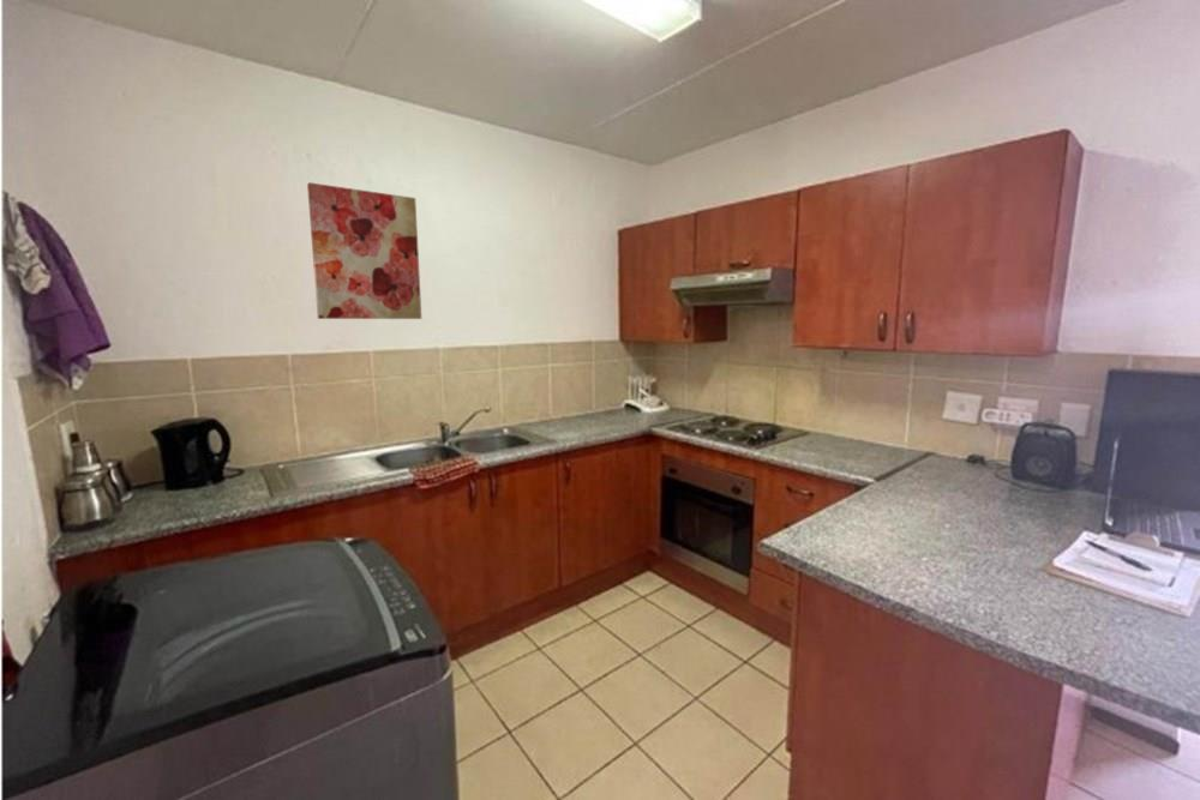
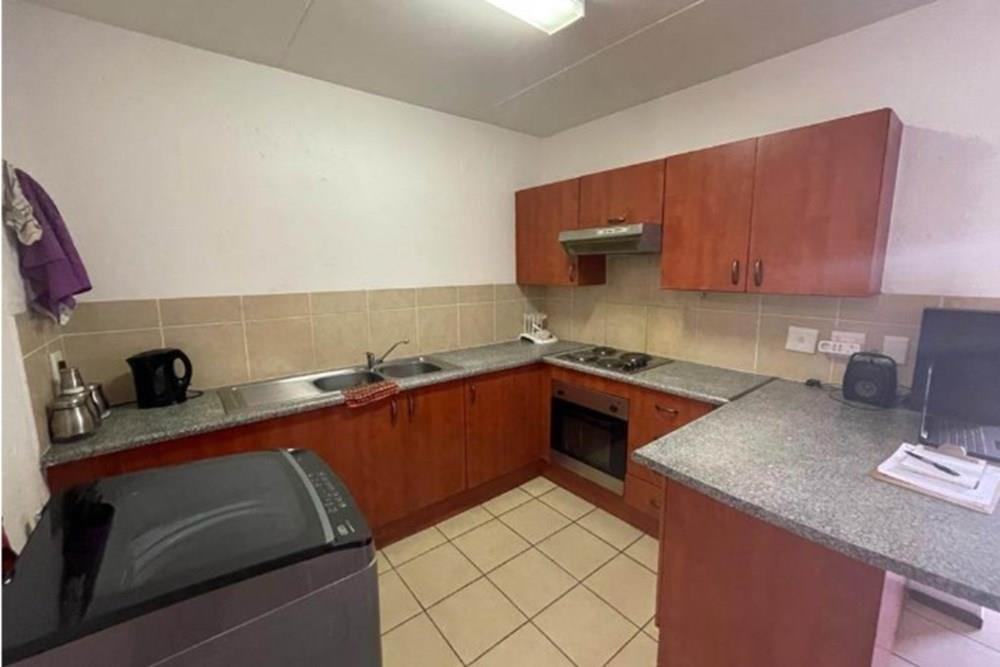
- wall art [306,181,422,320]
